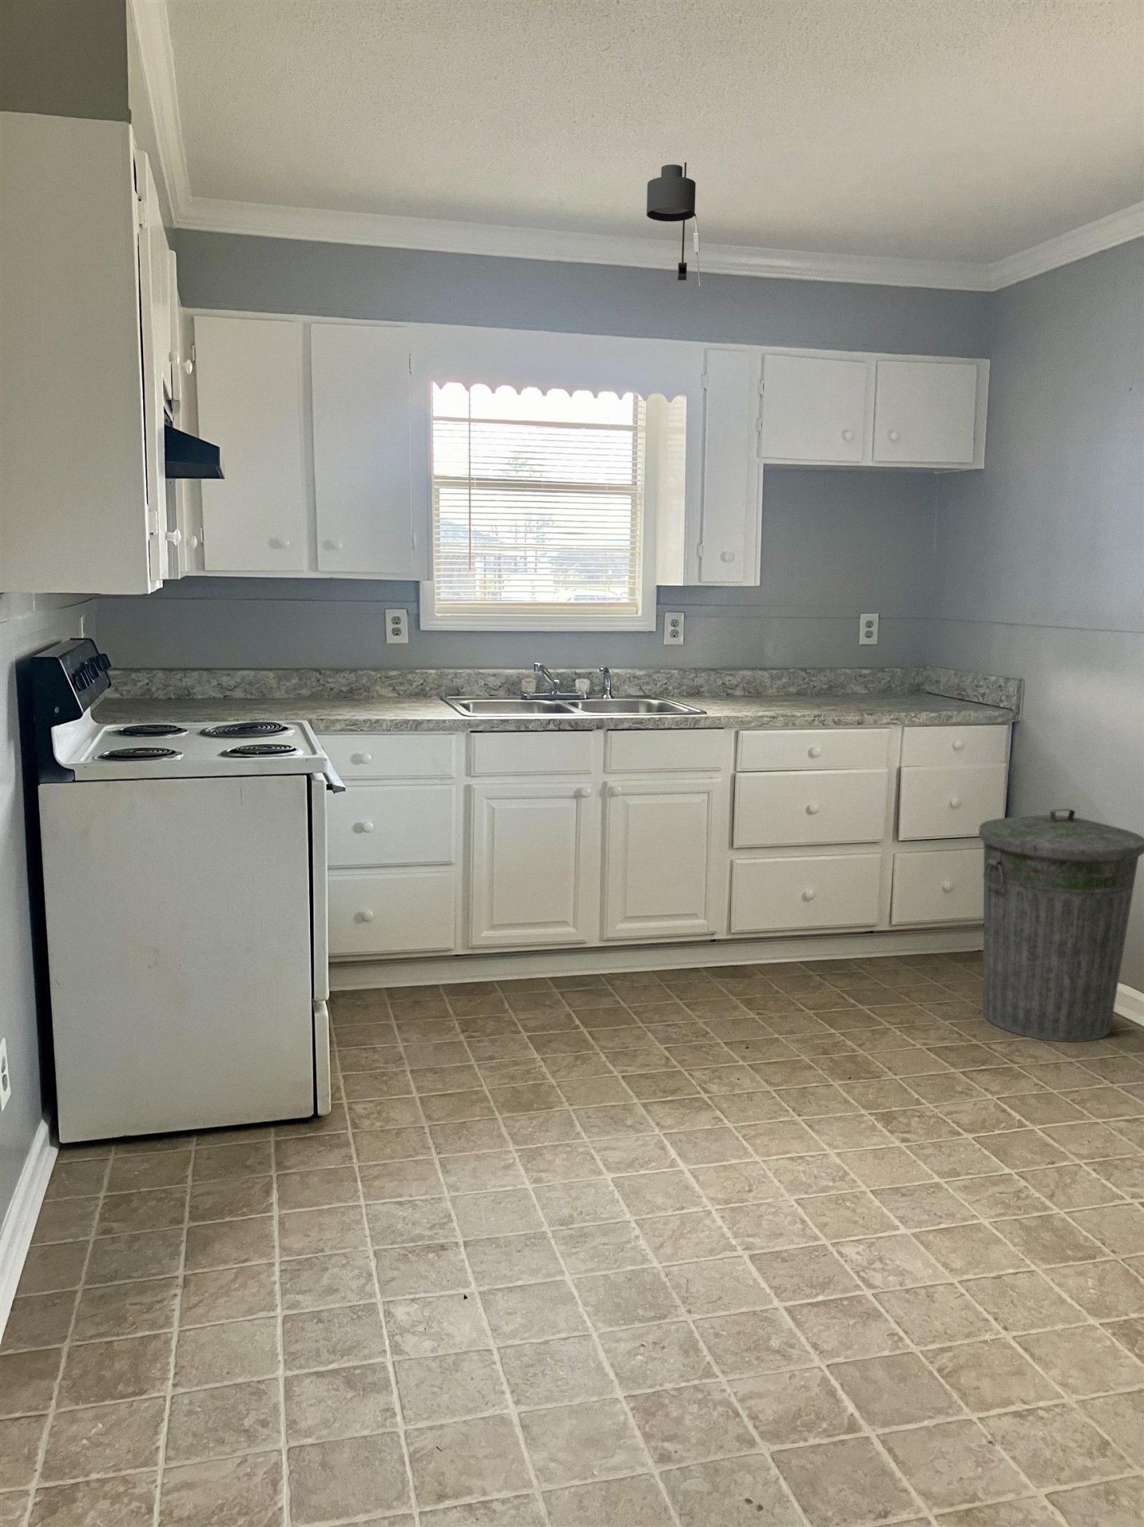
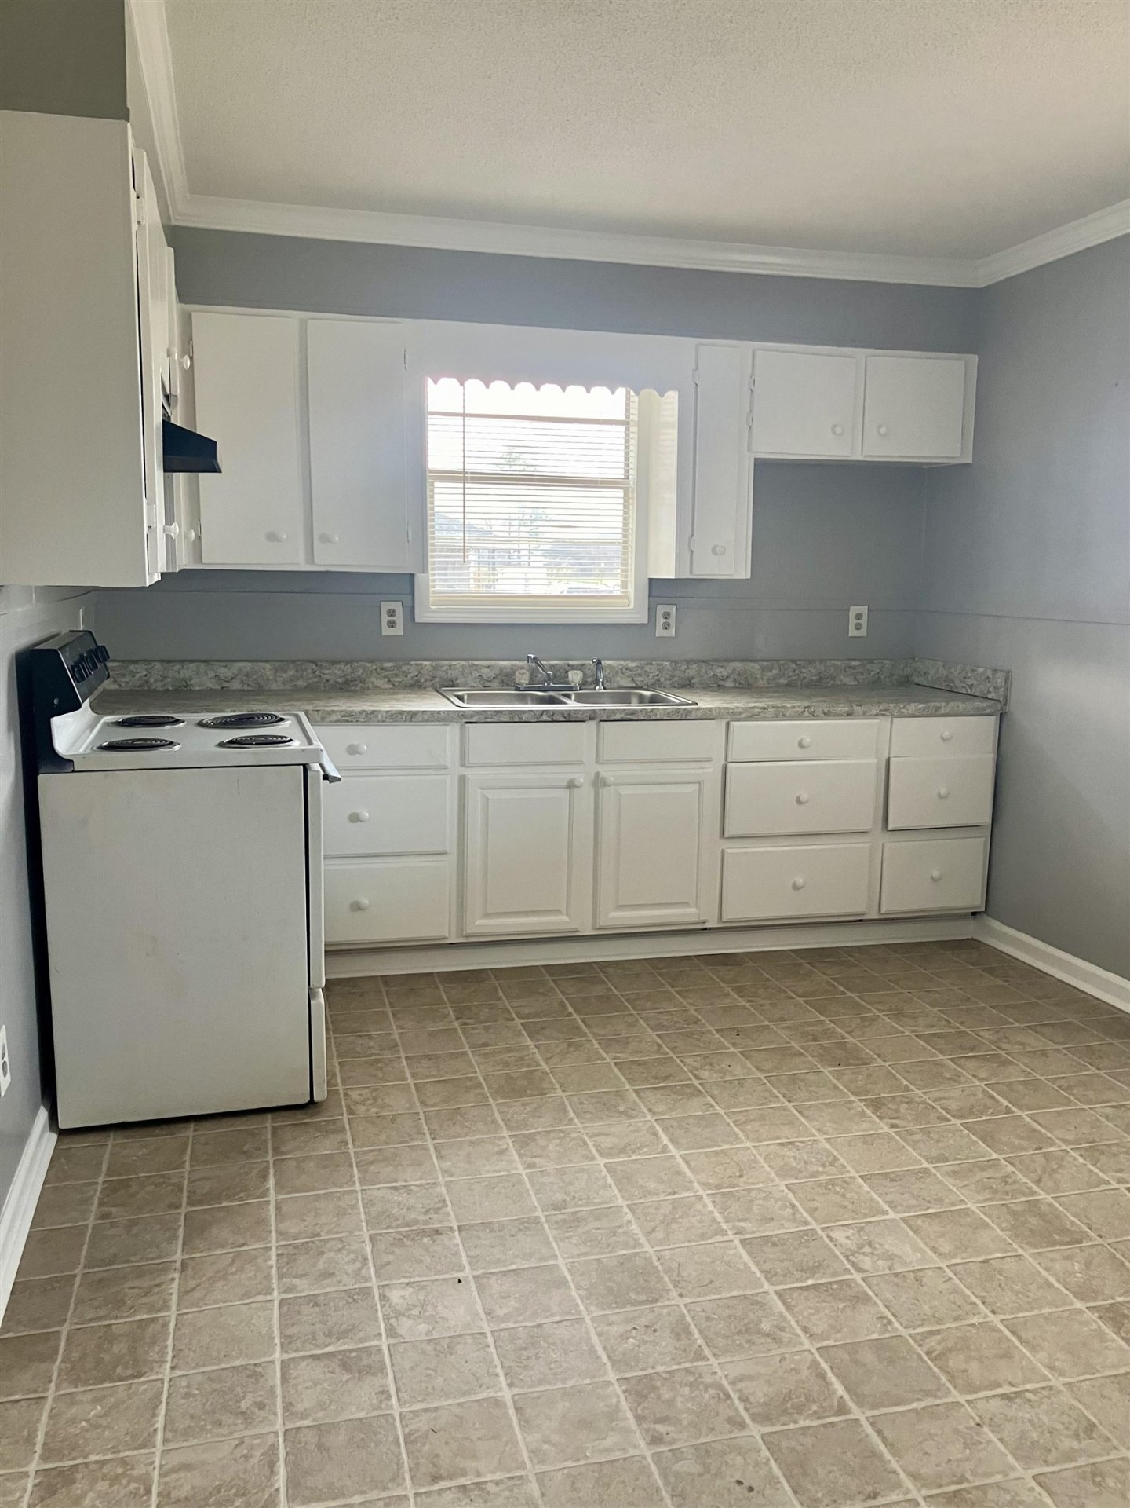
- ceiling light fixture [645,161,702,286]
- trash can [978,808,1144,1042]
